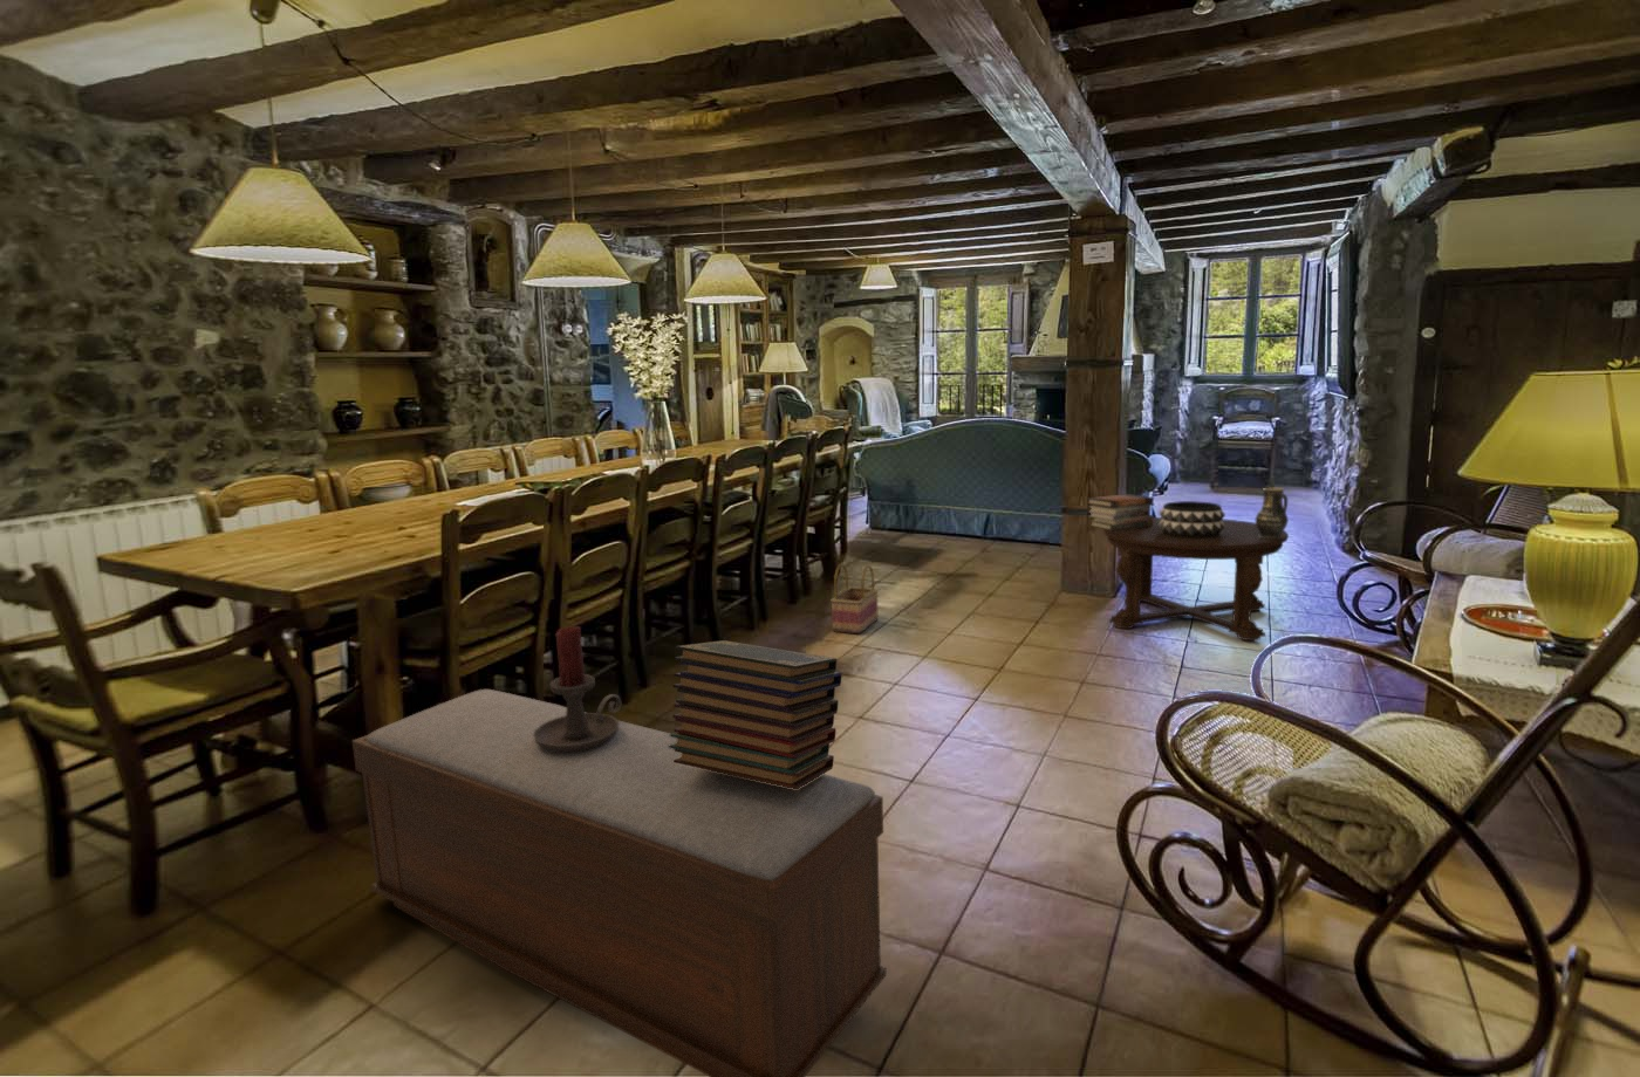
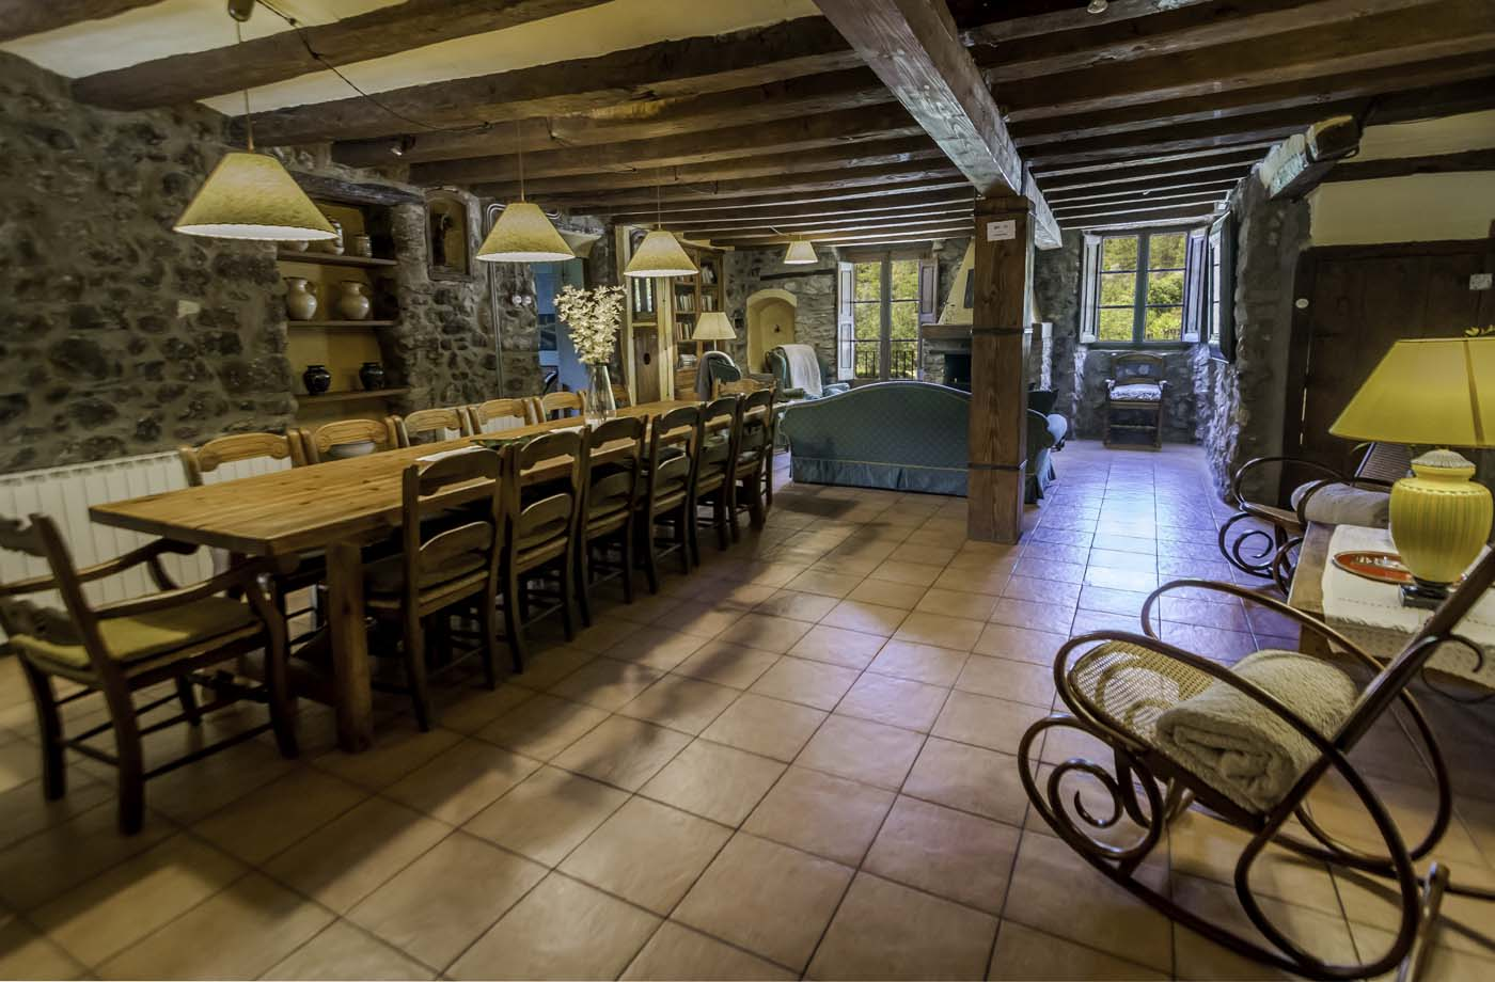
- vase [1254,487,1290,538]
- book stack [1086,493,1155,530]
- candle holder [533,625,622,751]
- basket [831,561,880,635]
- coffee table [1103,516,1290,642]
- book stack [669,639,843,789]
- bench [351,689,889,1077]
- decorative bowl [1159,500,1226,538]
